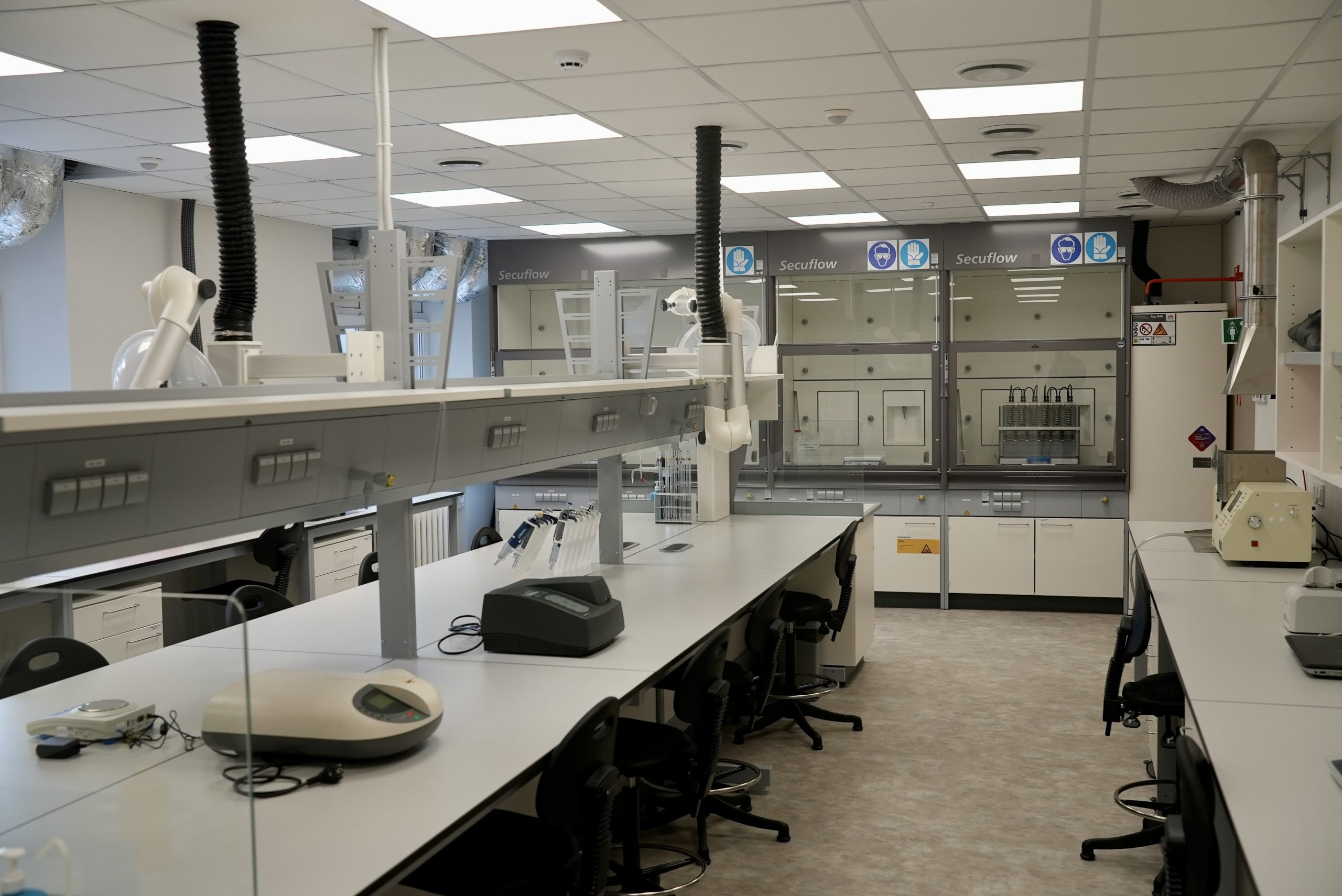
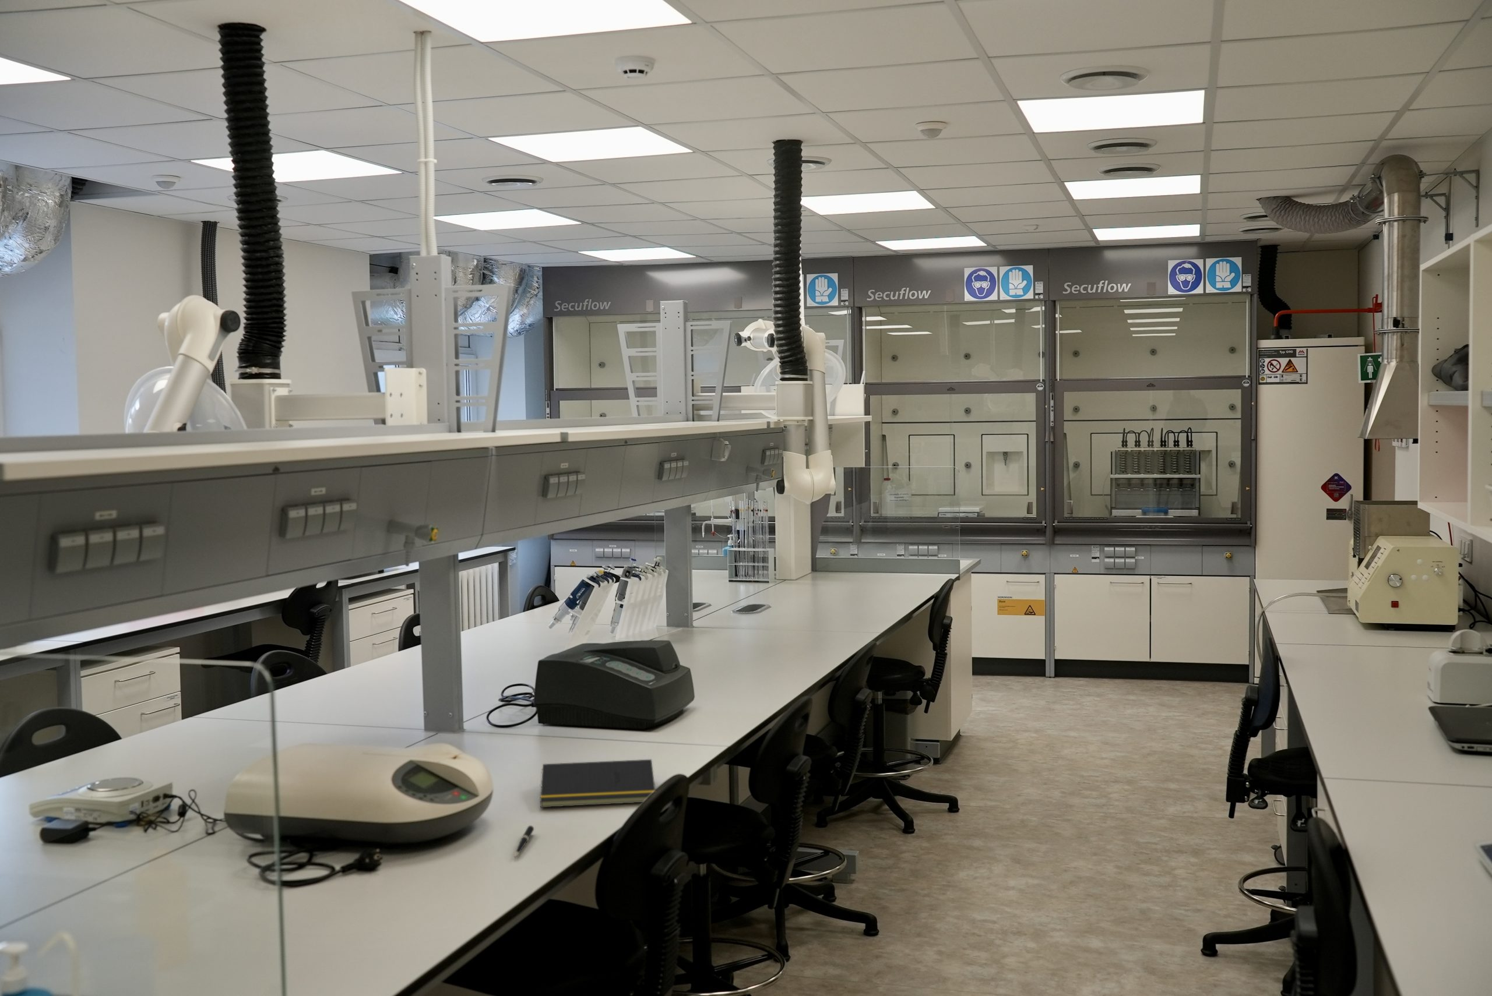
+ pen [514,825,535,858]
+ notepad [539,759,656,808]
